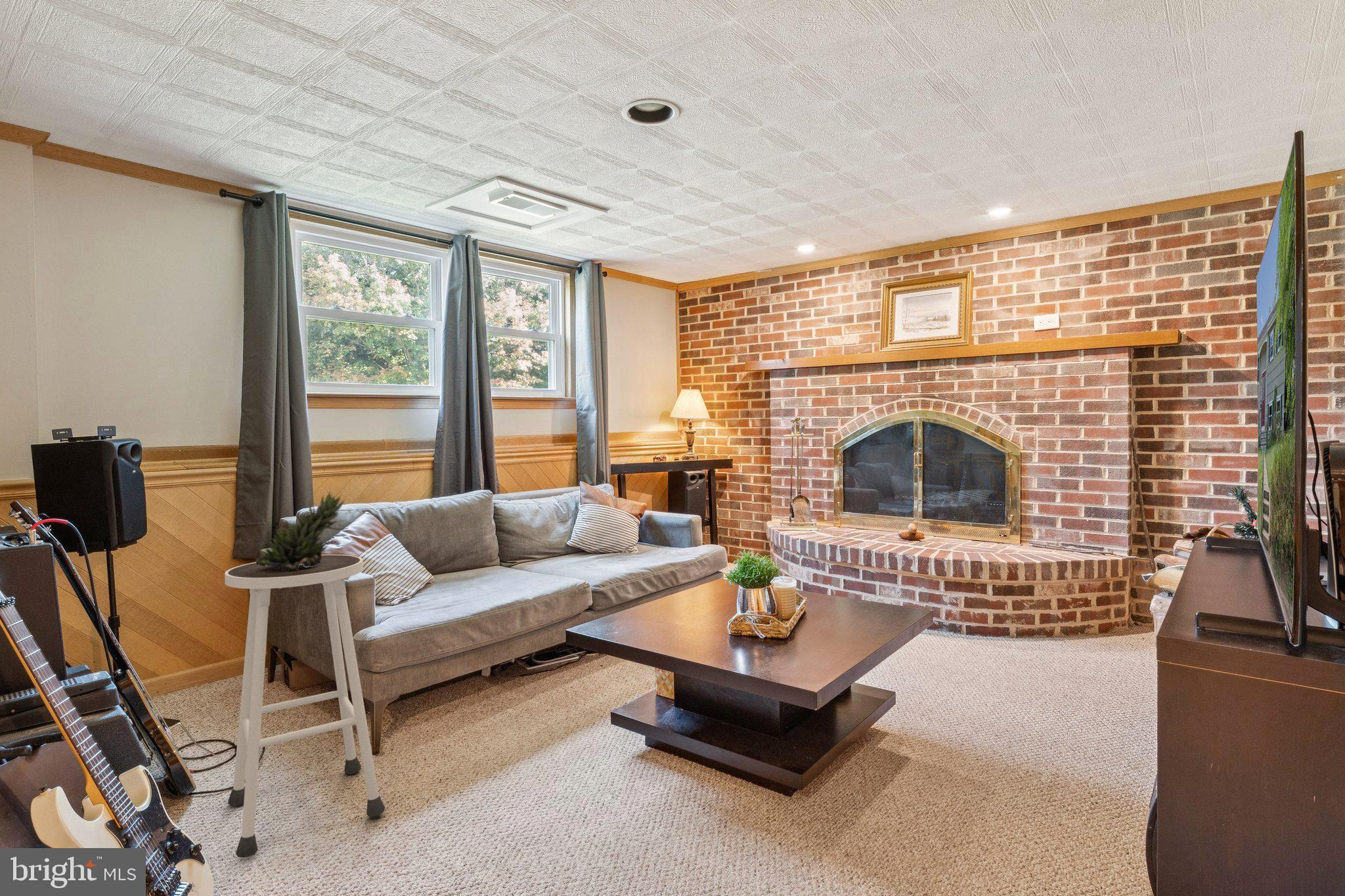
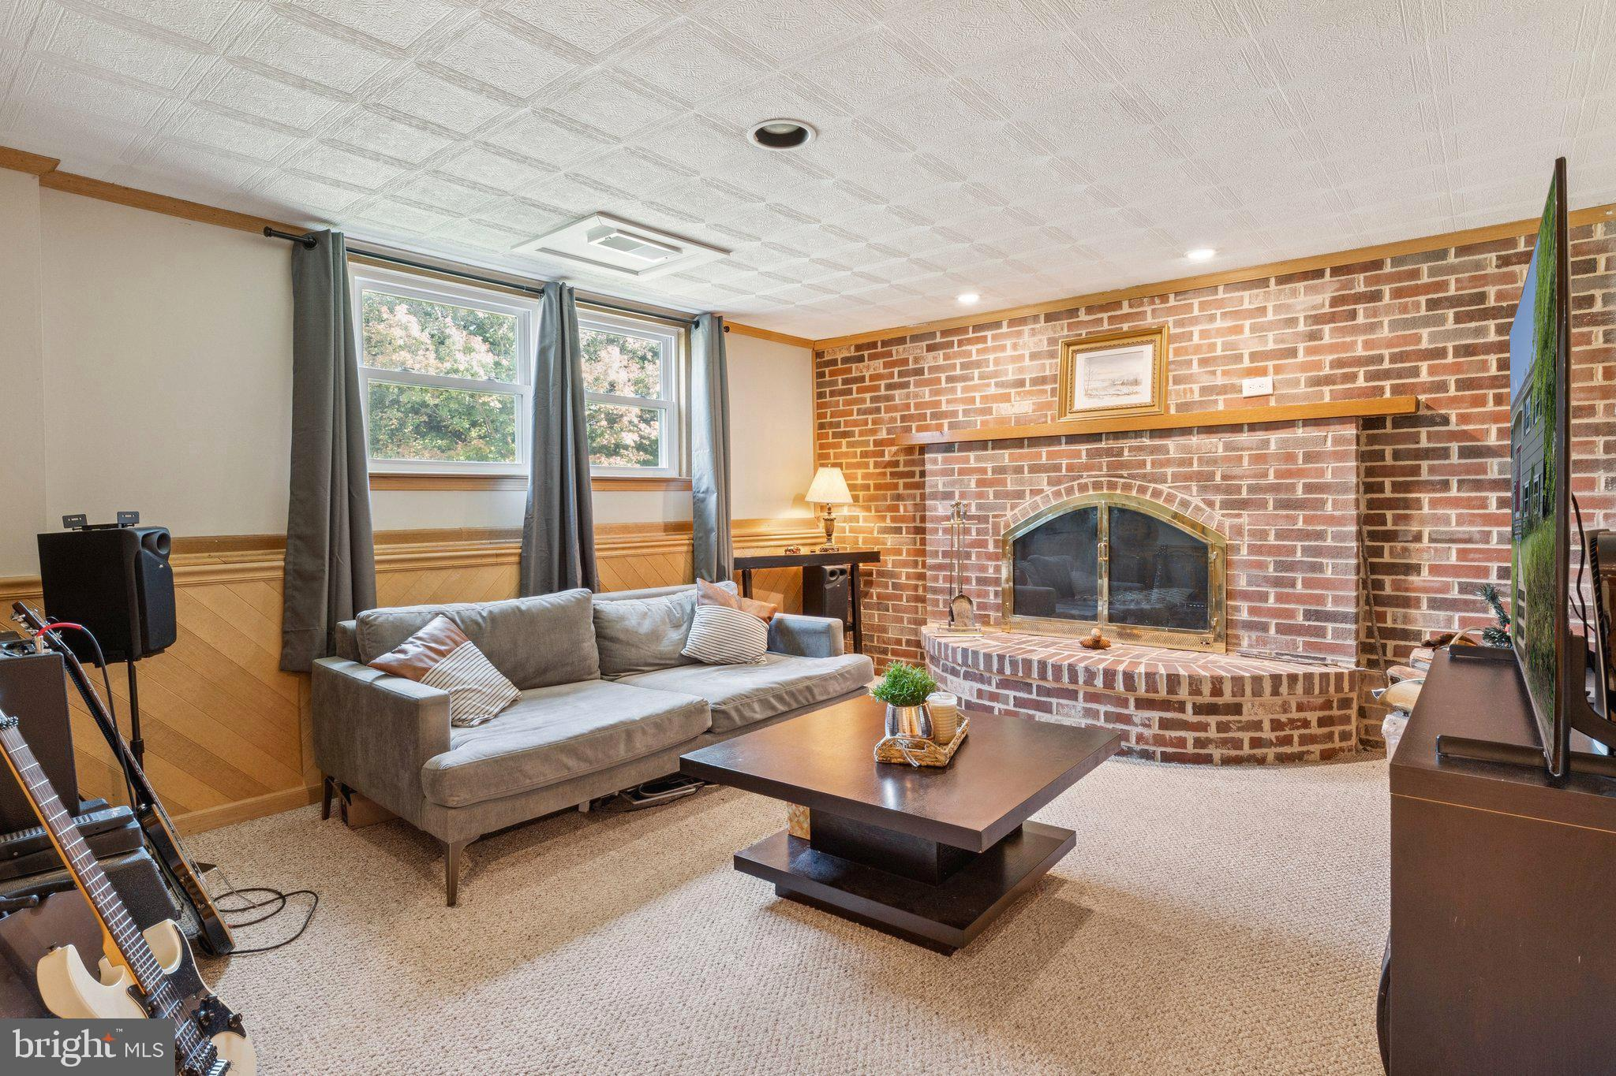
- stool [224,554,386,858]
- succulent plant [255,490,345,572]
